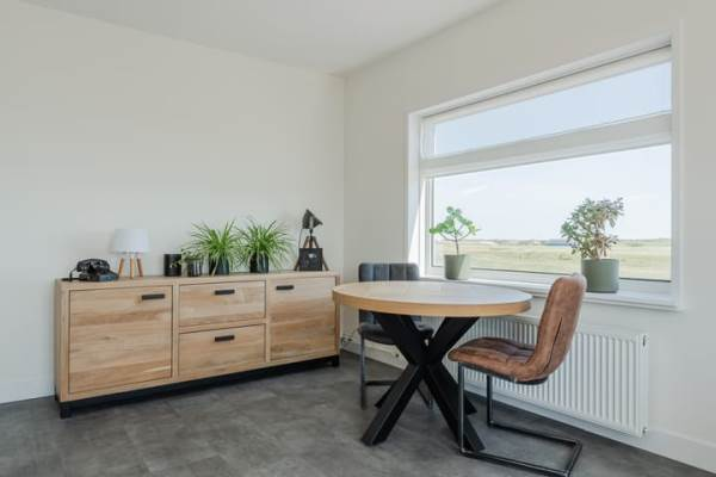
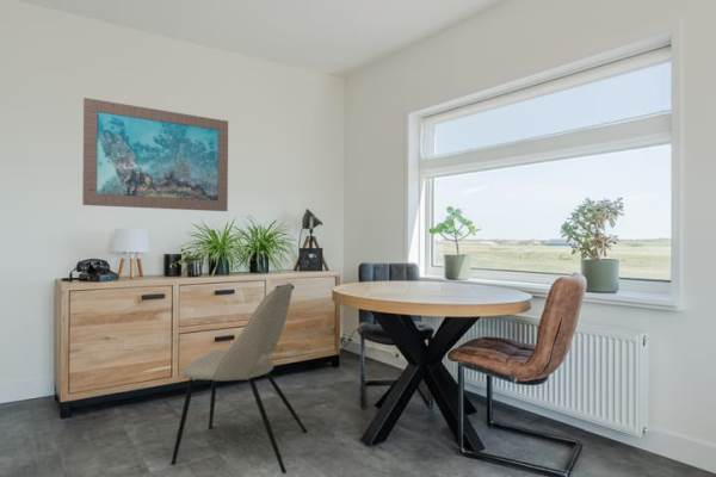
+ wall art [81,97,229,212]
+ dining chair [169,281,308,475]
